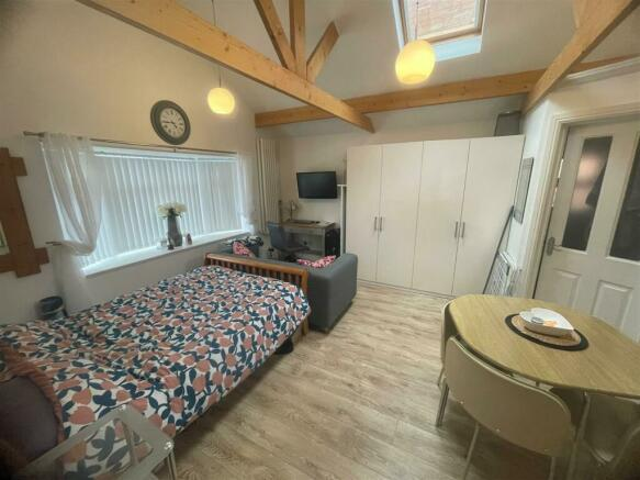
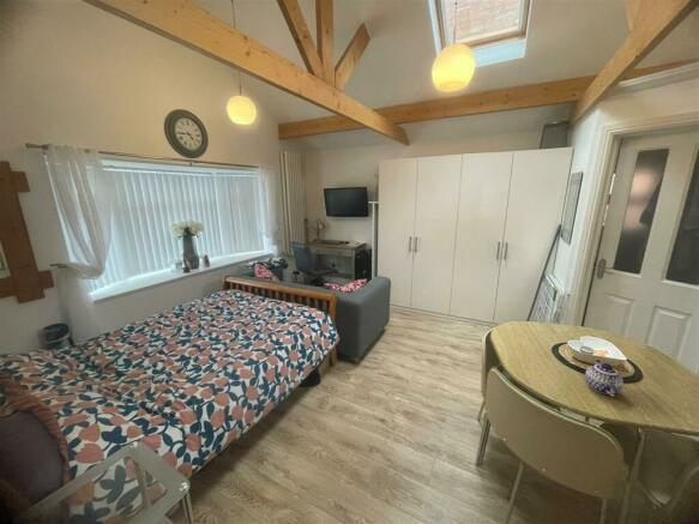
+ teapot [584,357,625,398]
